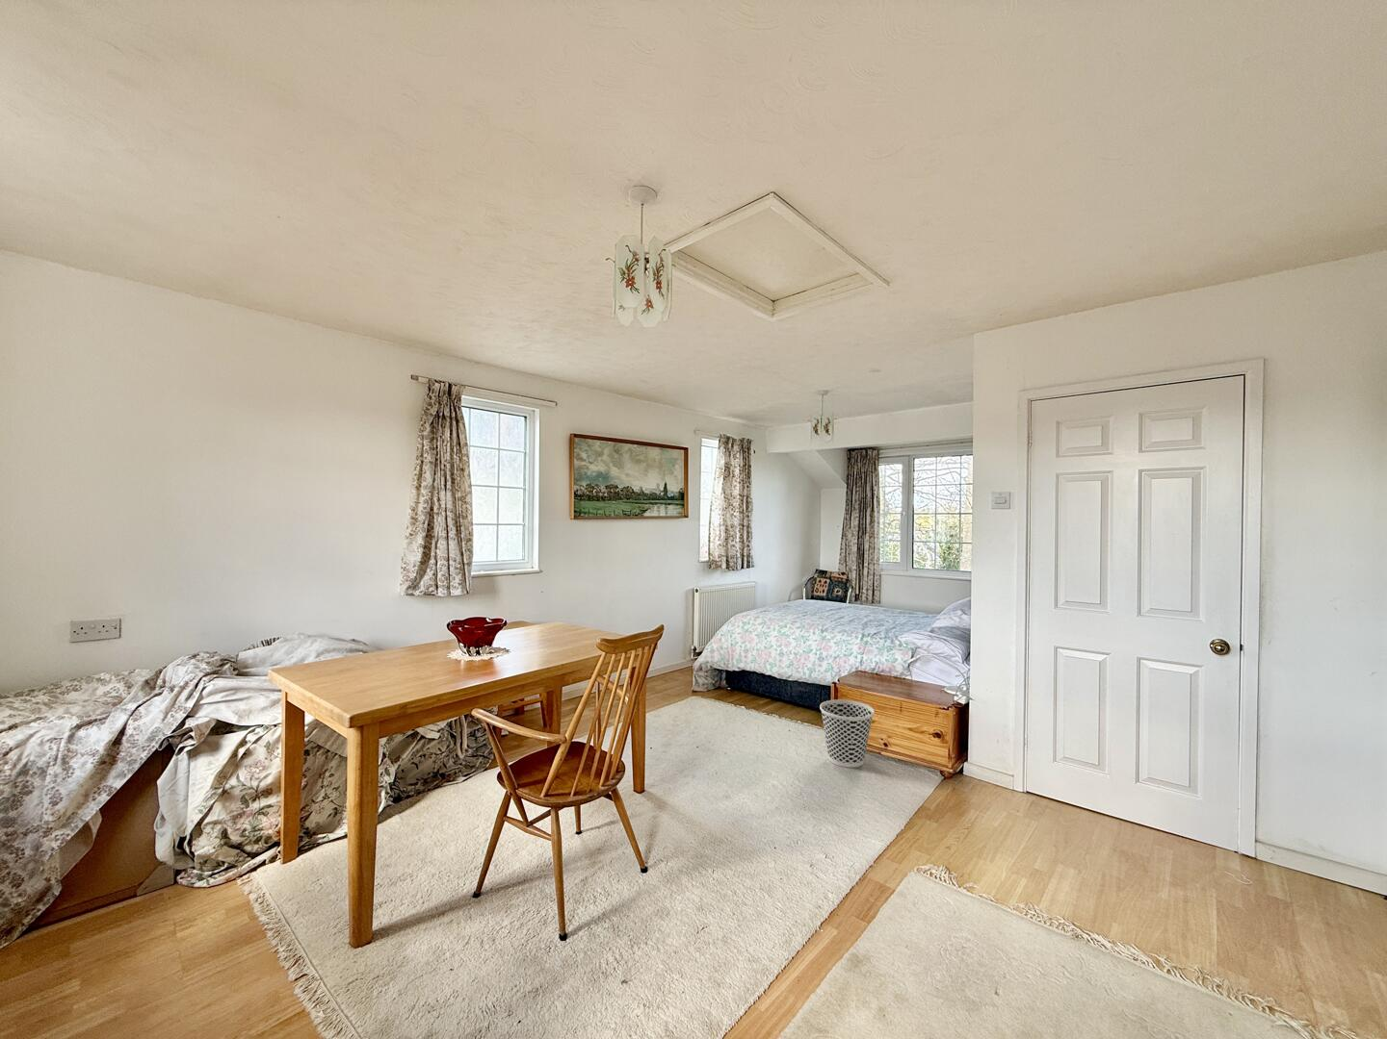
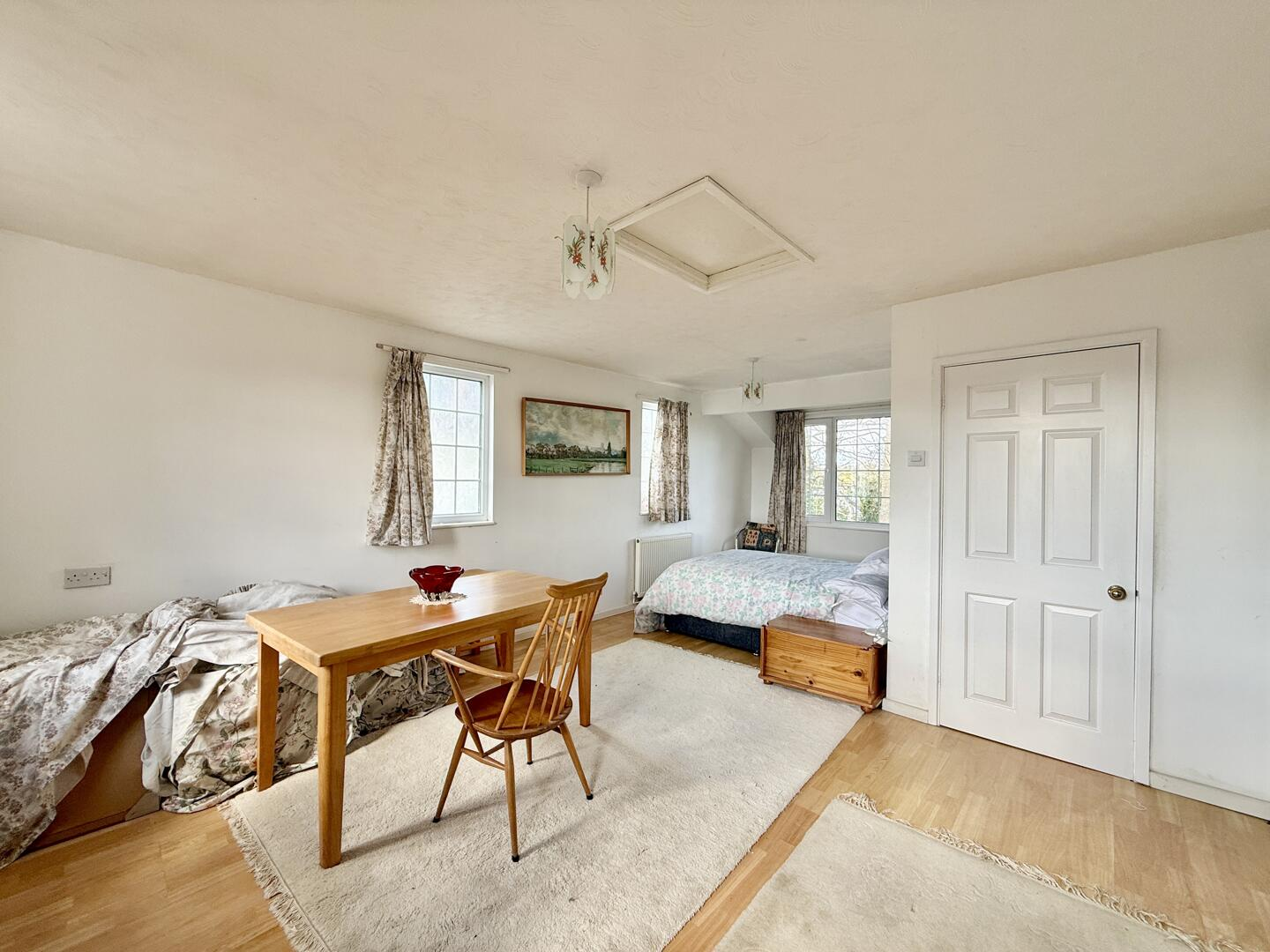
- wastebasket [819,698,875,768]
